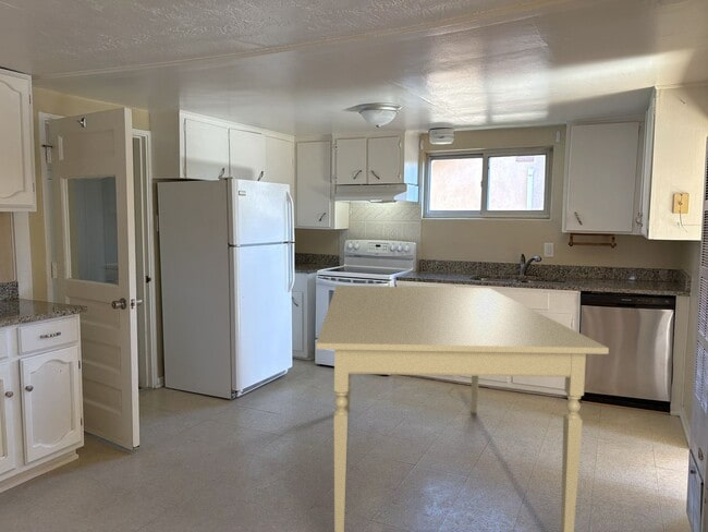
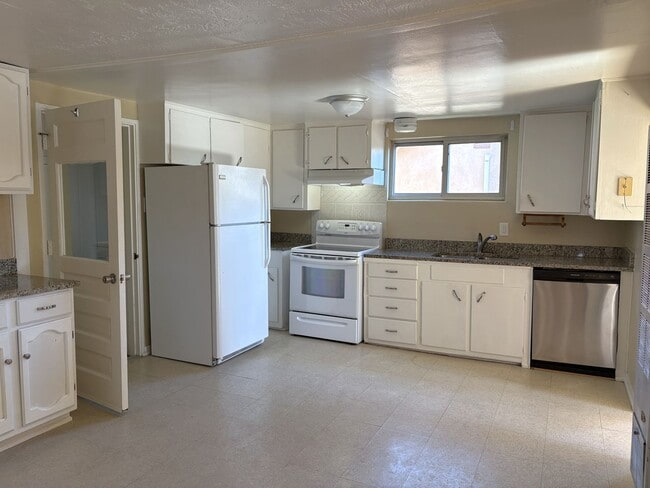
- dining table [316,285,610,532]
